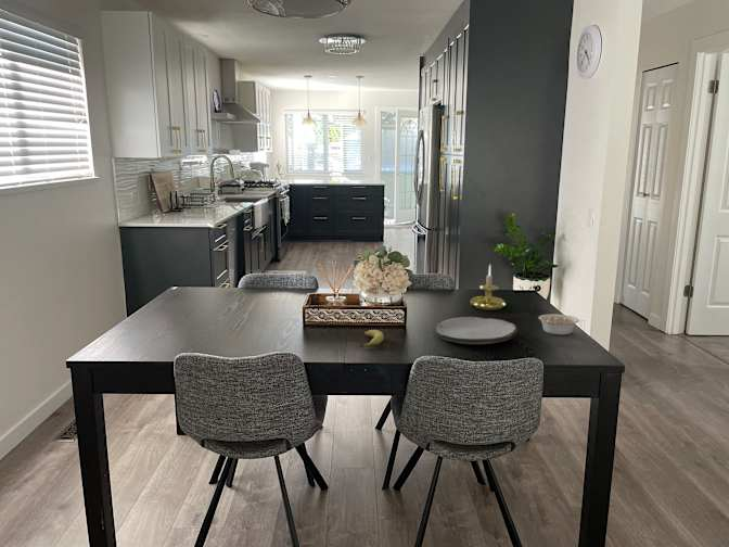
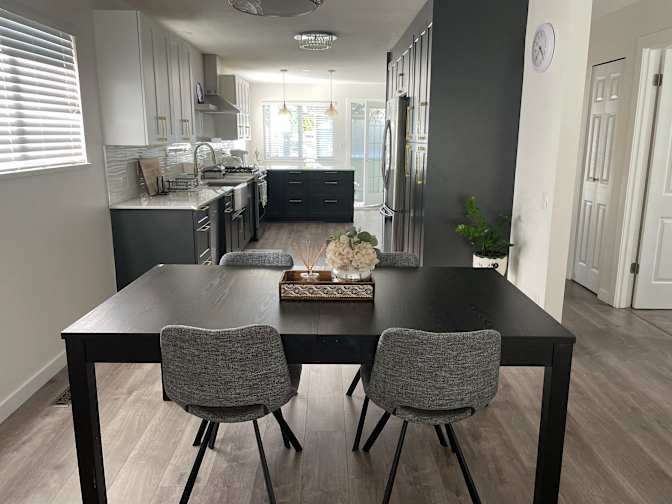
- legume [538,313,586,336]
- fruit [359,329,385,348]
- candle holder [470,264,507,311]
- plate [435,316,519,345]
